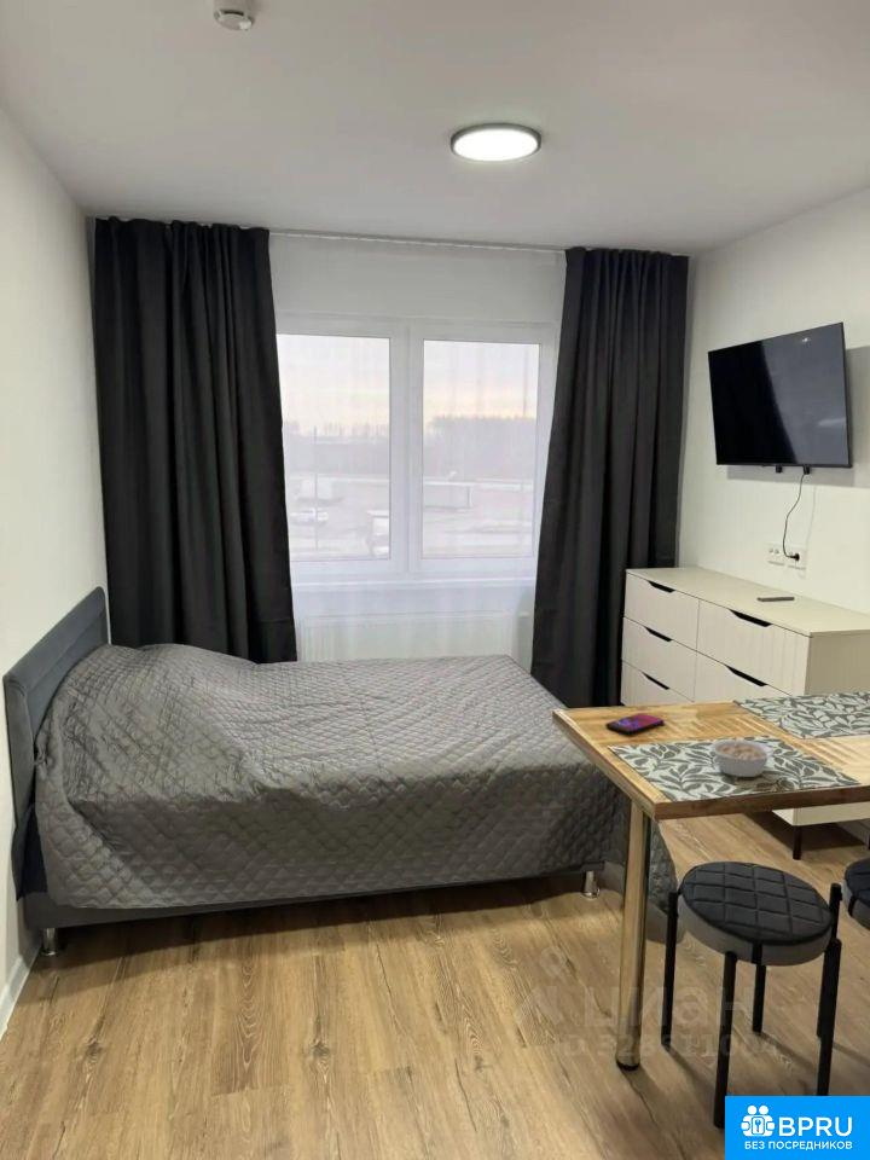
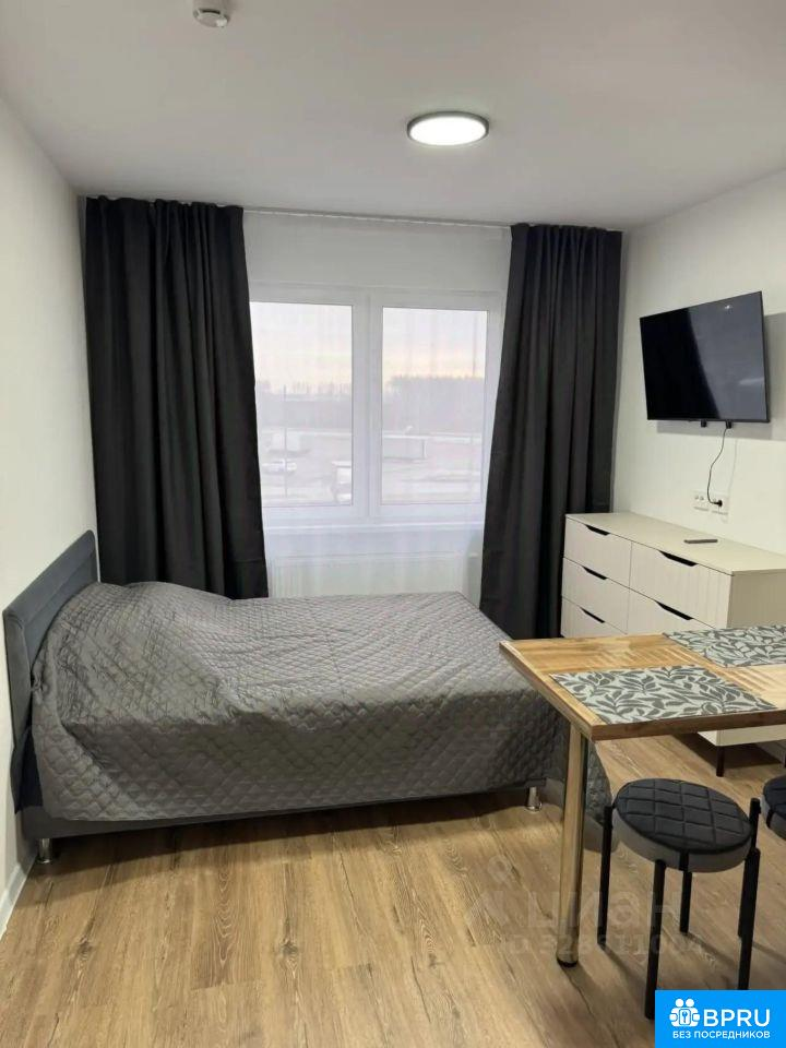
- legume [709,738,789,778]
- smartphone [604,712,666,735]
